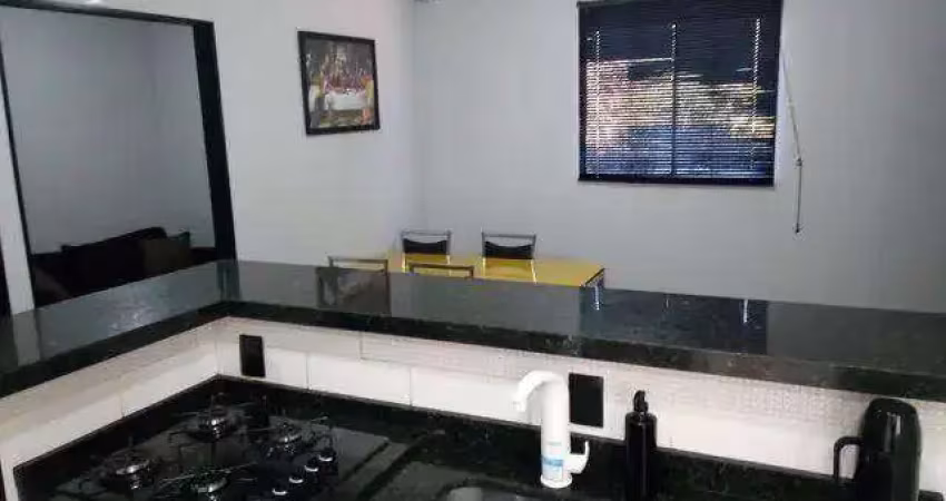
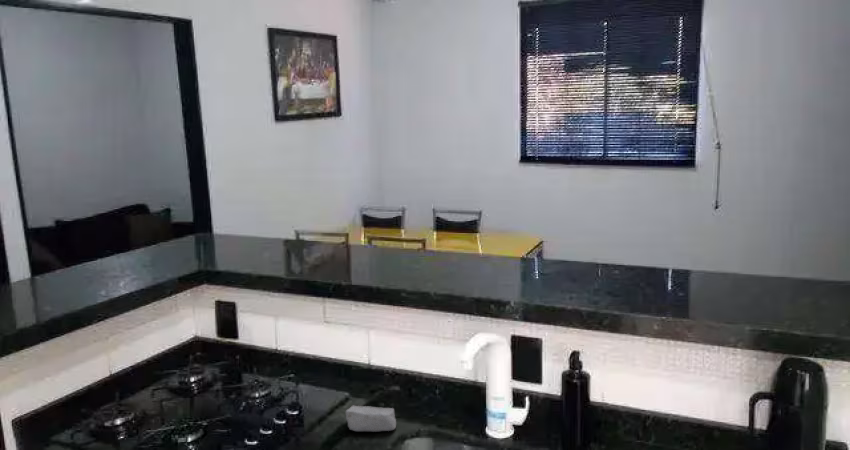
+ soap bar [345,405,397,433]
